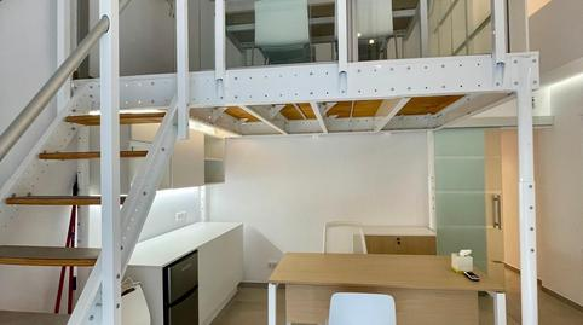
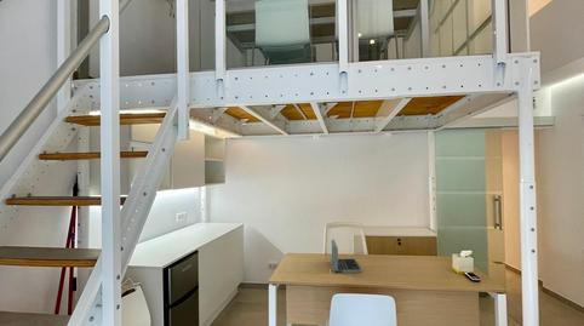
+ laptop [330,239,362,274]
